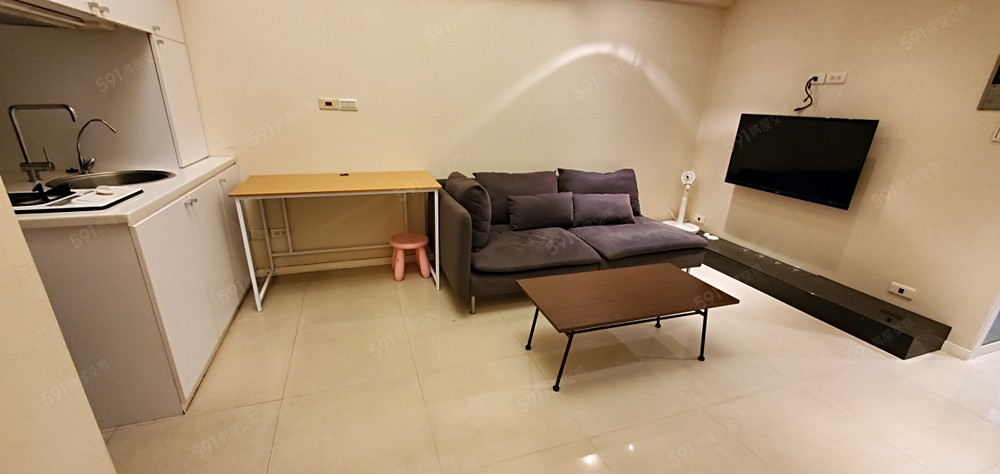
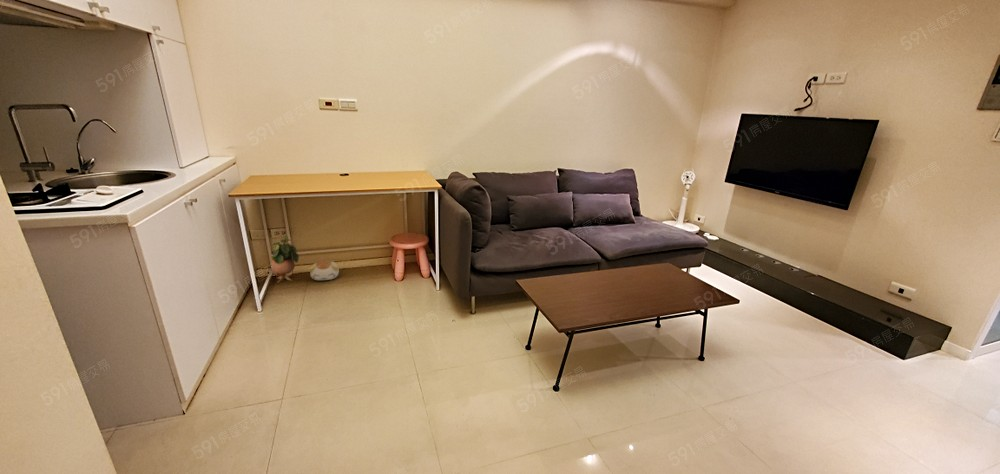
+ plush toy [308,259,340,281]
+ potted plant [270,235,300,284]
